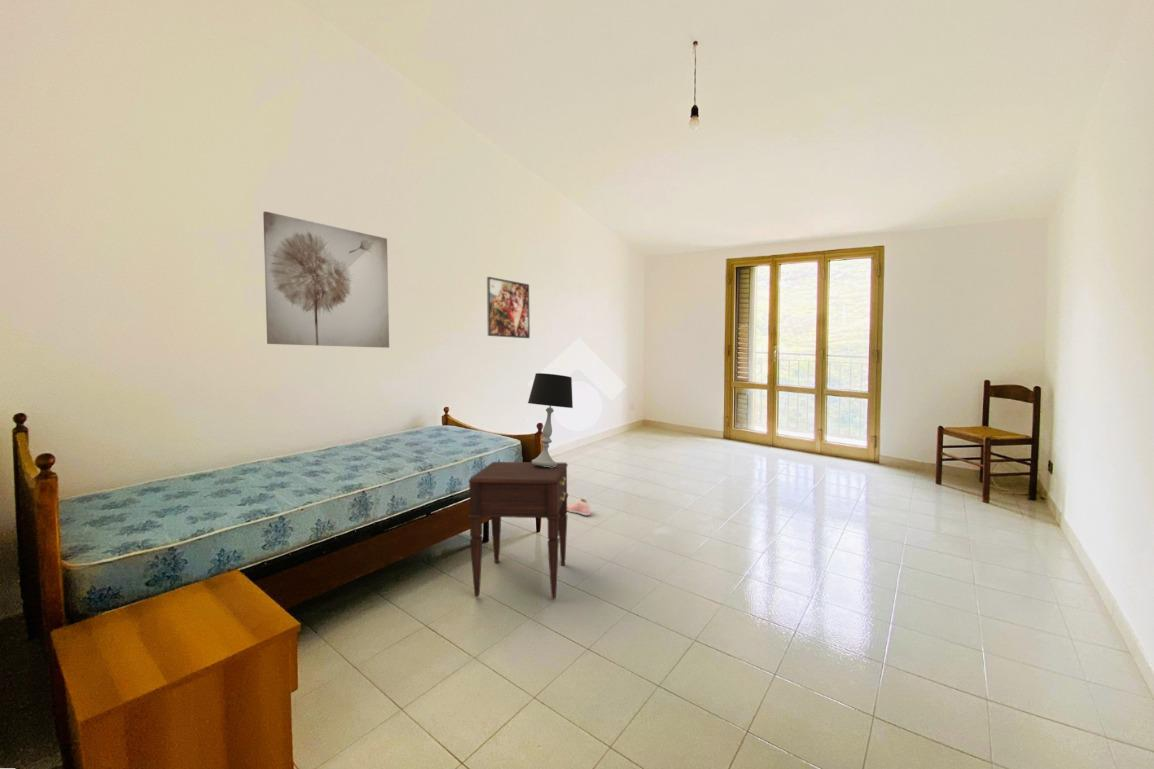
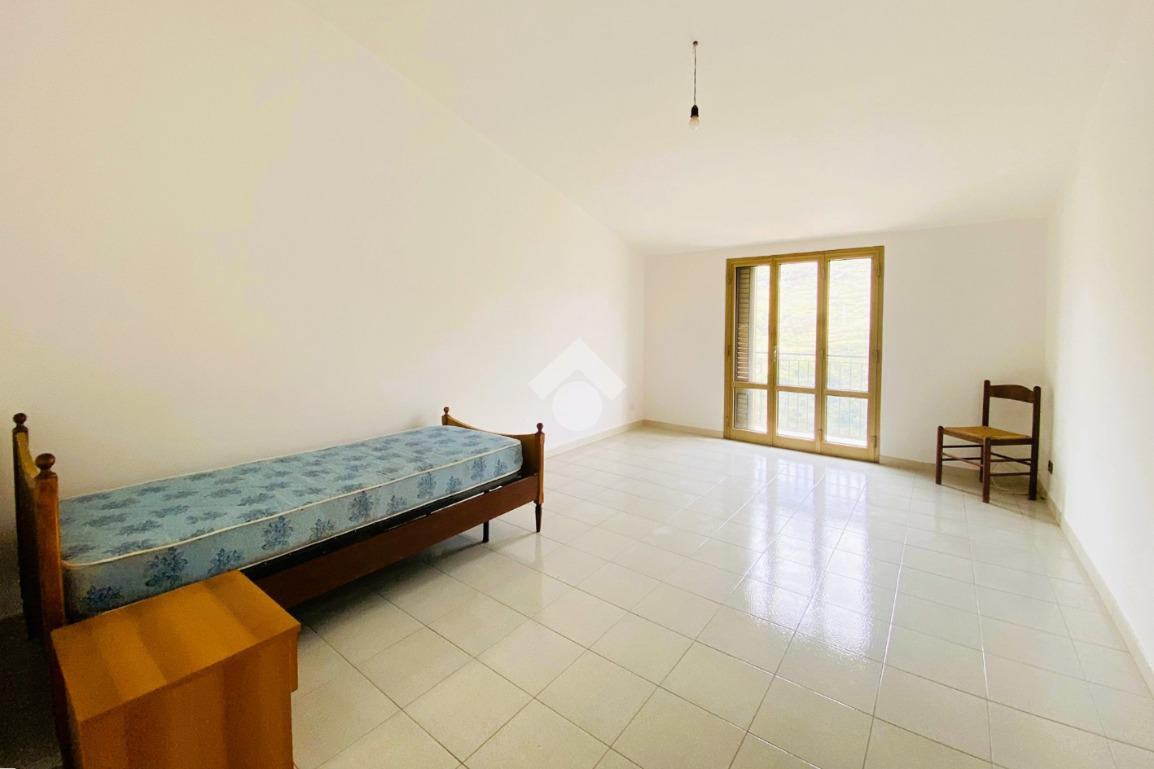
- nightstand [467,461,569,600]
- wall art [262,210,390,349]
- table lamp [527,372,574,467]
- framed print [486,276,531,339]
- sneaker [567,497,592,516]
